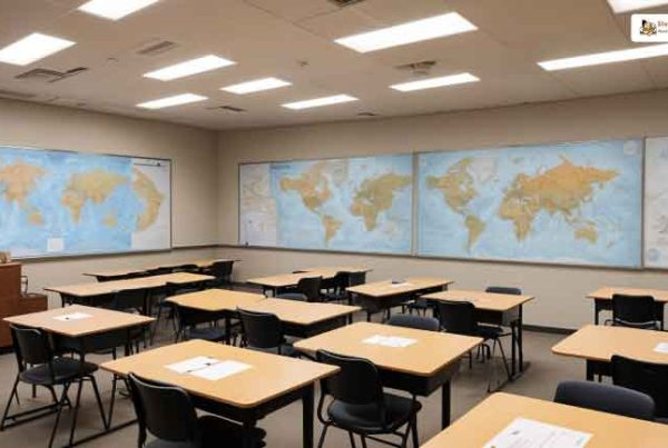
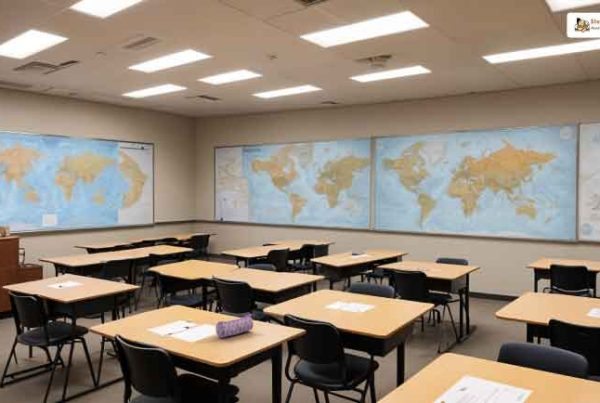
+ pencil case [215,313,254,339]
